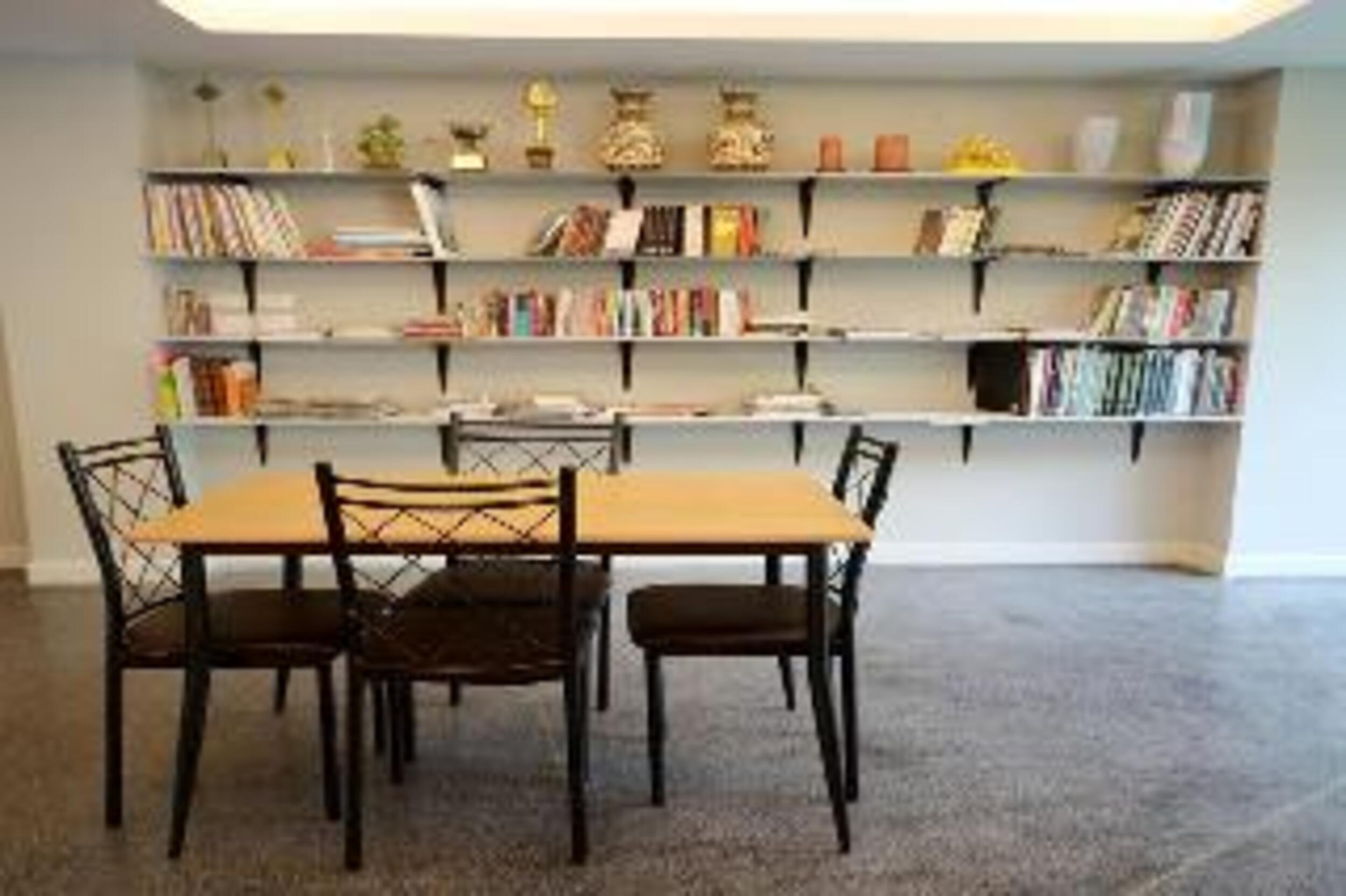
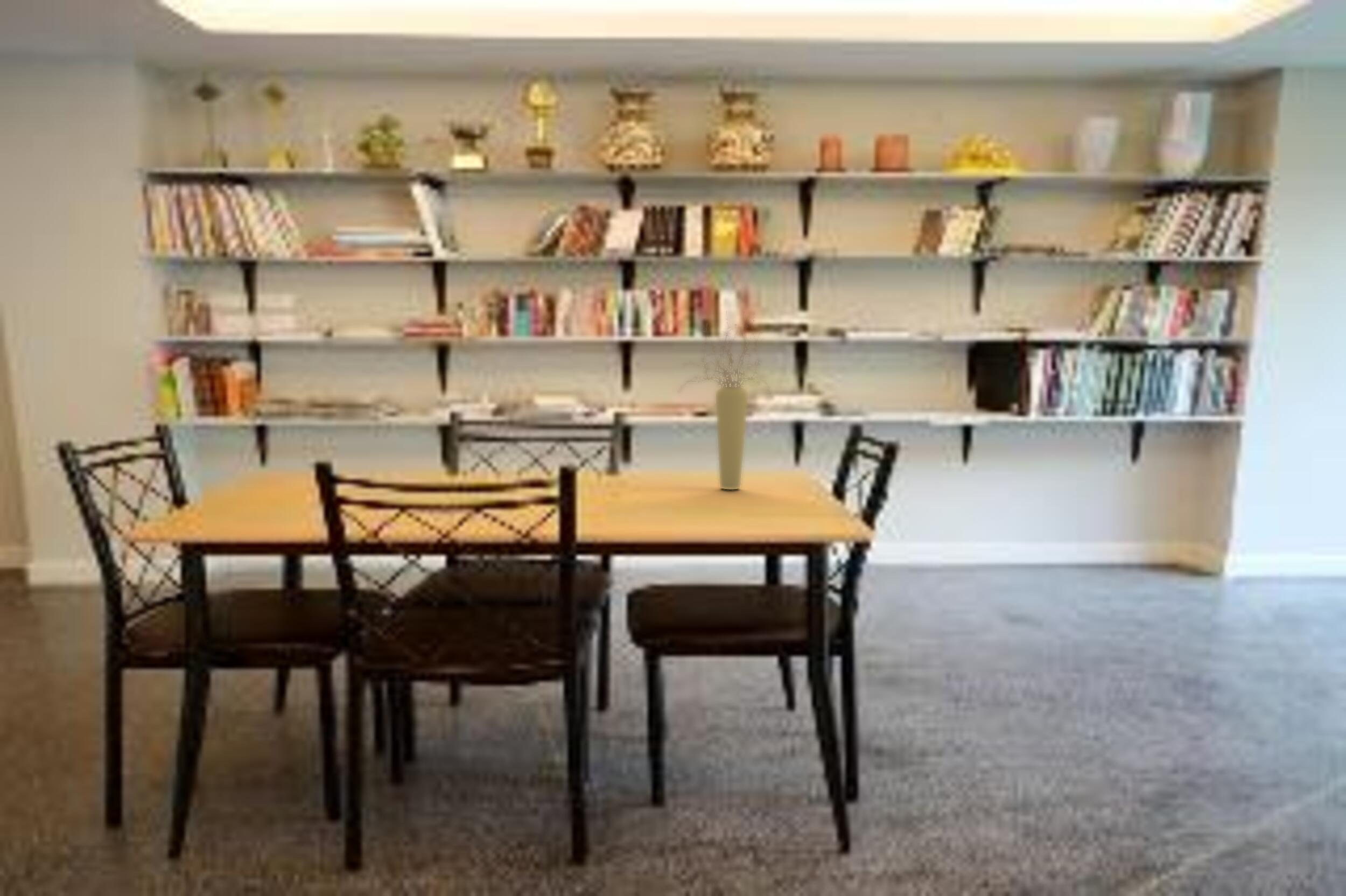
+ flower arrangement [678,311,772,491]
